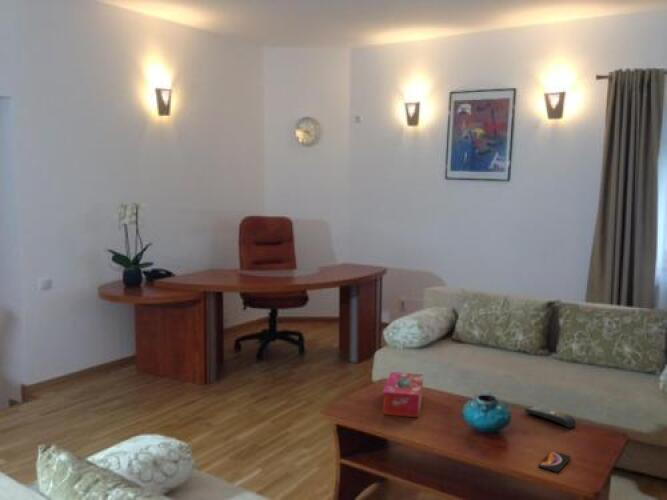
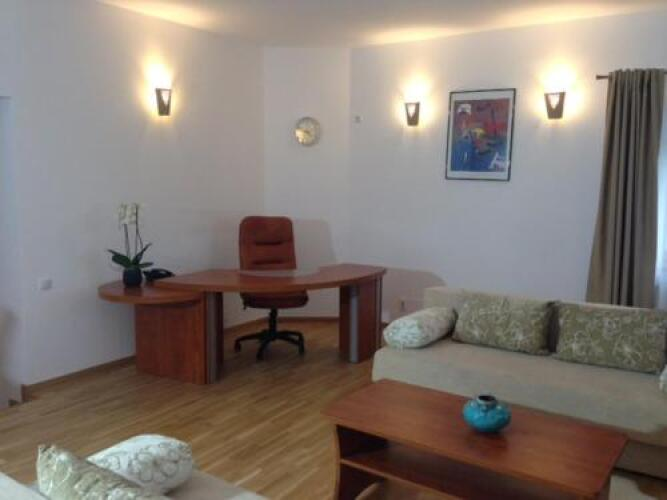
- remote control [524,405,577,429]
- tissue box [382,371,424,418]
- smartphone [537,450,572,473]
